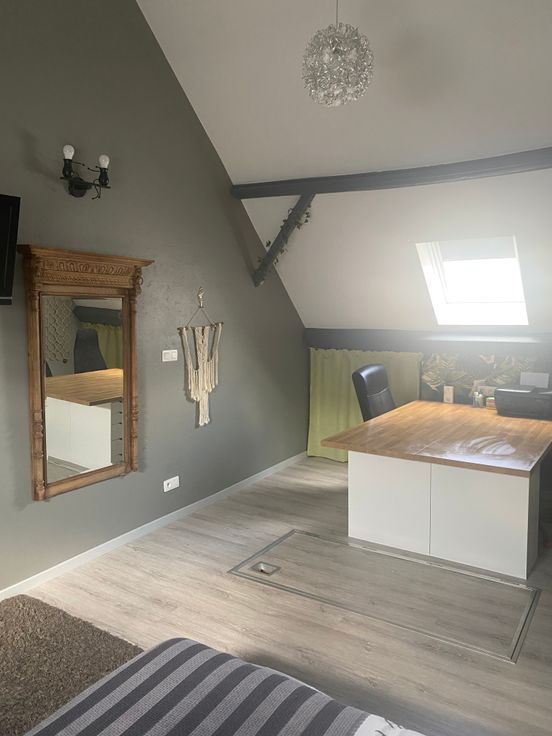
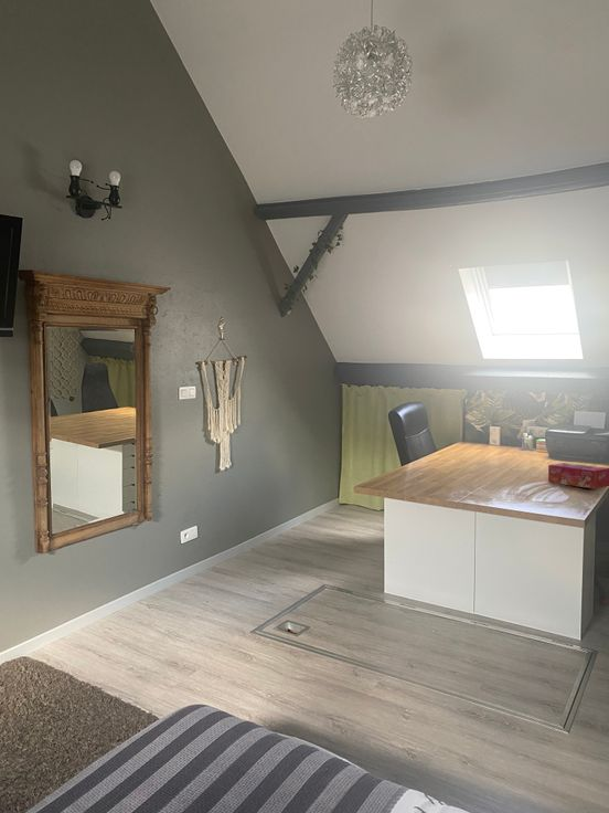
+ tissue box [547,462,609,489]
